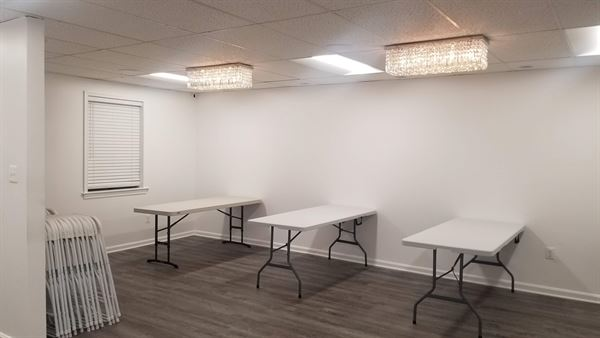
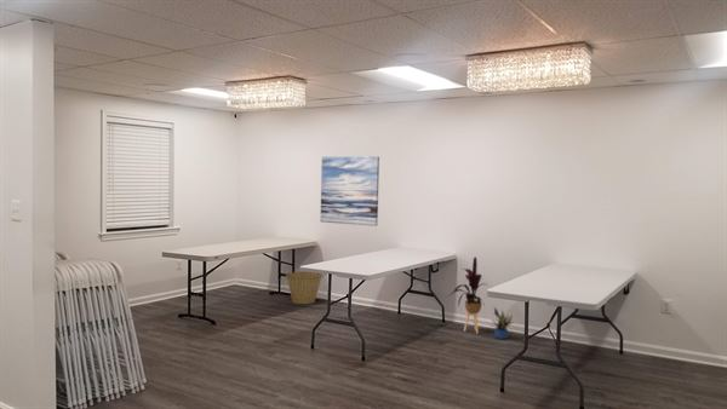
+ potted plant [491,306,514,340]
+ basket [285,271,325,305]
+ wall art [319,155,380,227]
+ house plant [447,255,488,334]
